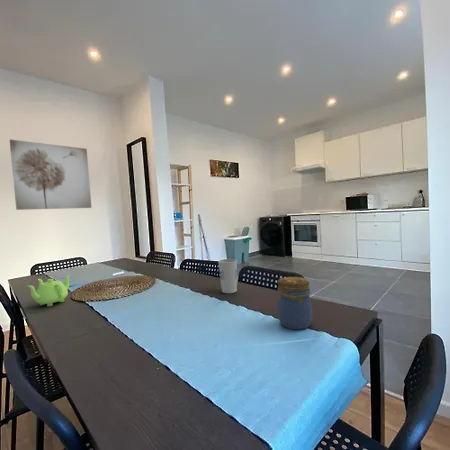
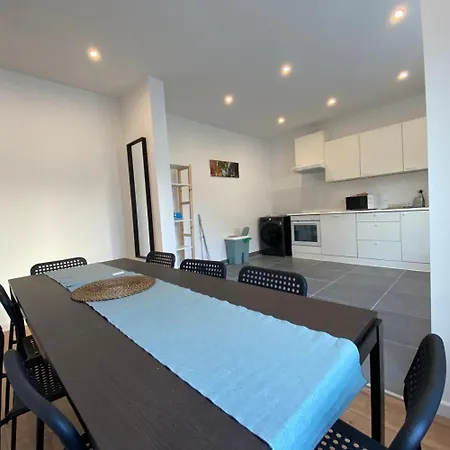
- teapot [27,274,71,307]
- jar [277,276,313,330]
- wall art [9,139,93,211]
- cup [217,258,238,294]
